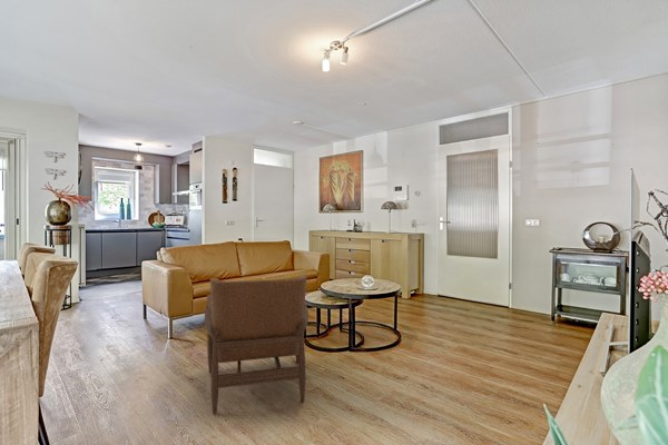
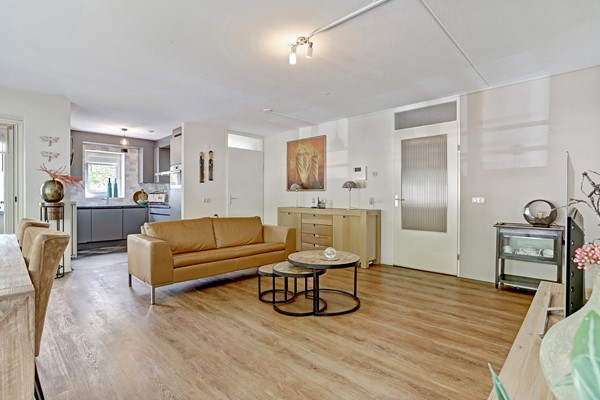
- armchair [204,274,310,415]
